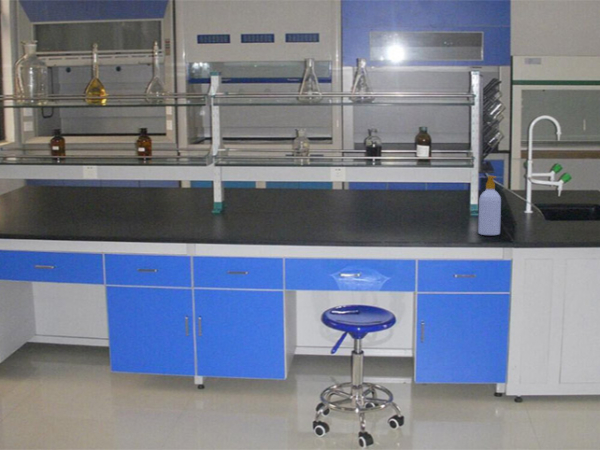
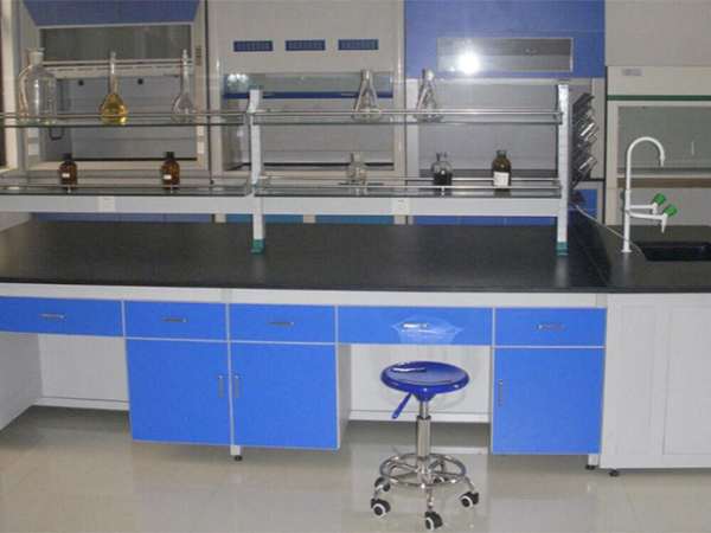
- soap bottle [477,175,502,236]
